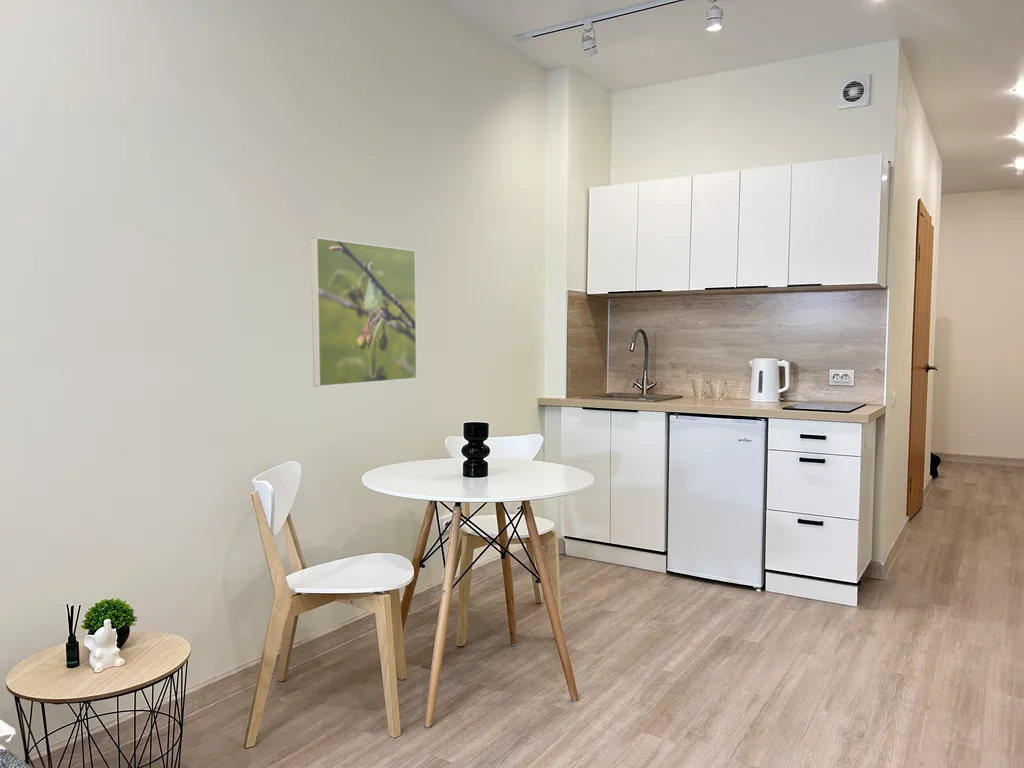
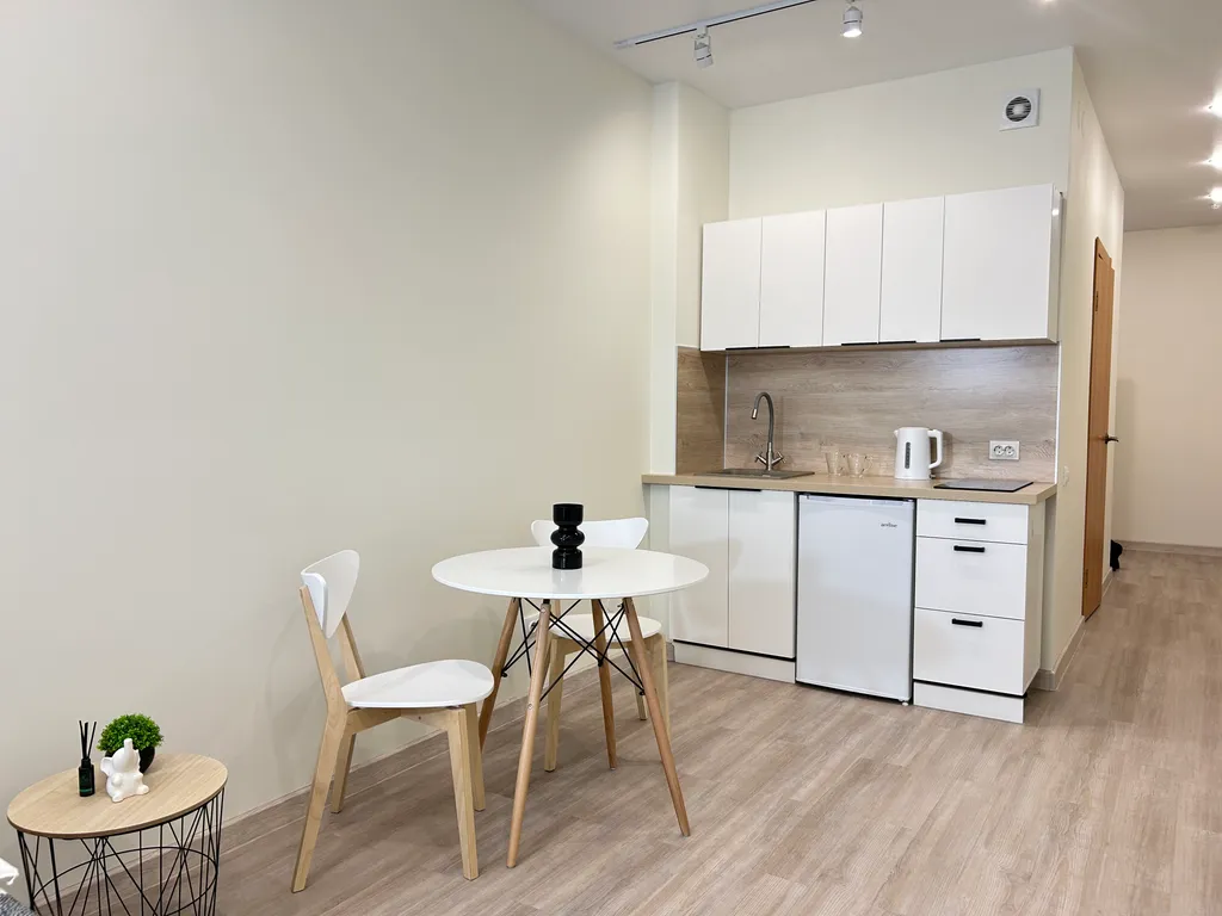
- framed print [310,236,418,388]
